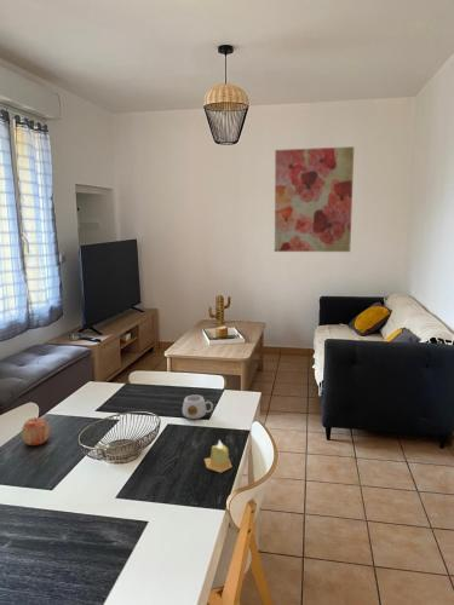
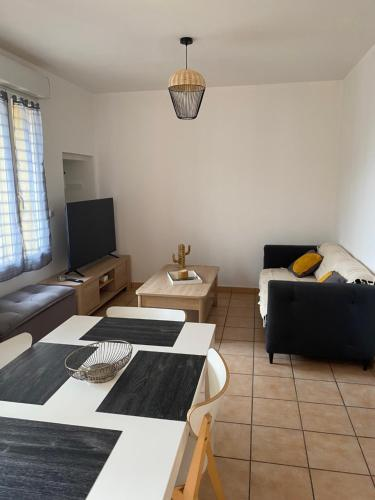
- candle [203,439,234,474]
- mug [182,394,214,420]
- apple [21,416,51,446]
- wall art [274,145,355,253]
